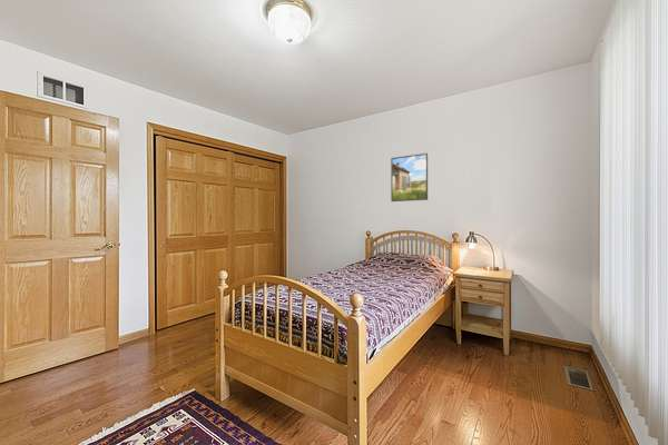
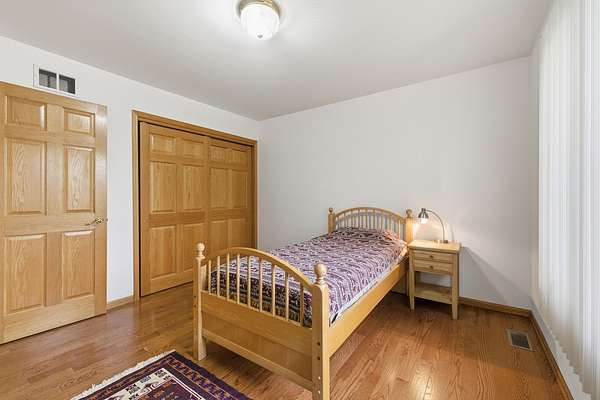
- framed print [390,152,429,202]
